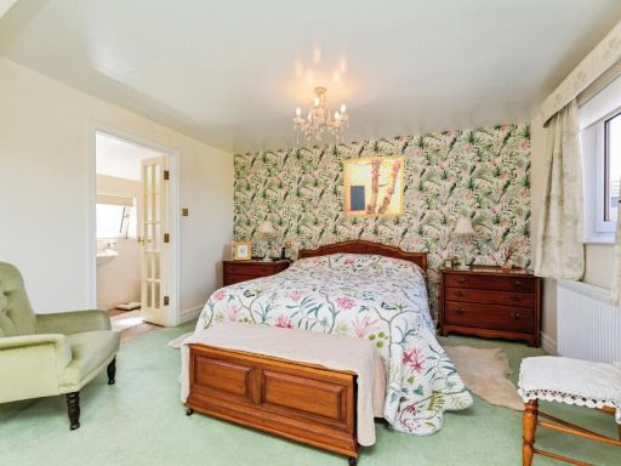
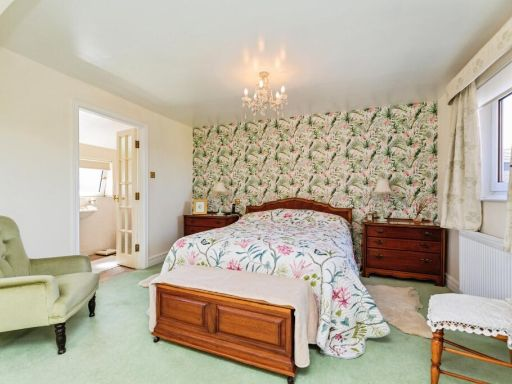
- wall art [343,154,405,218]
